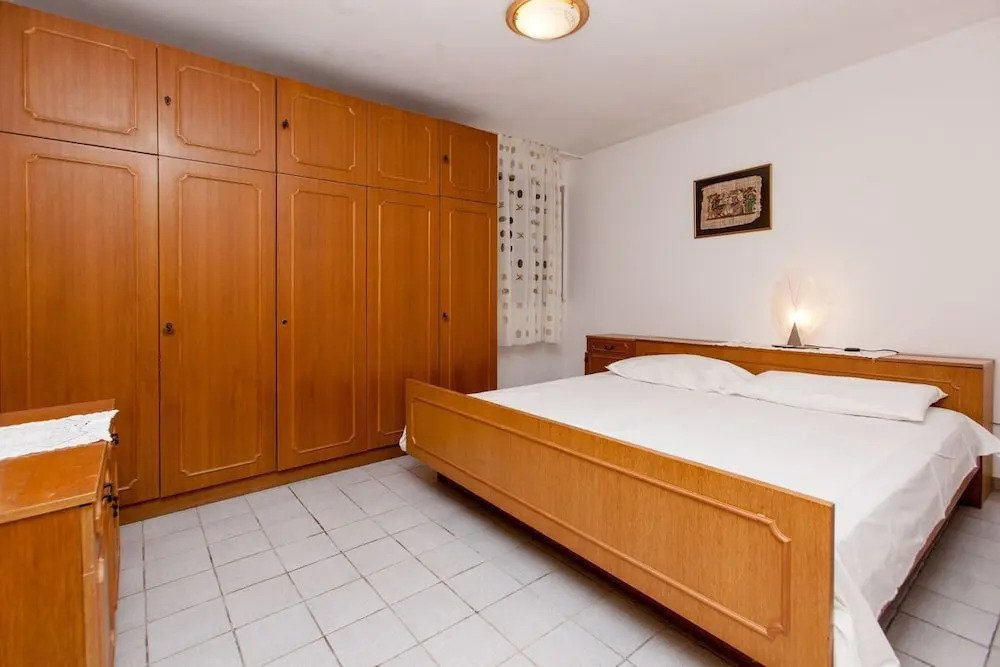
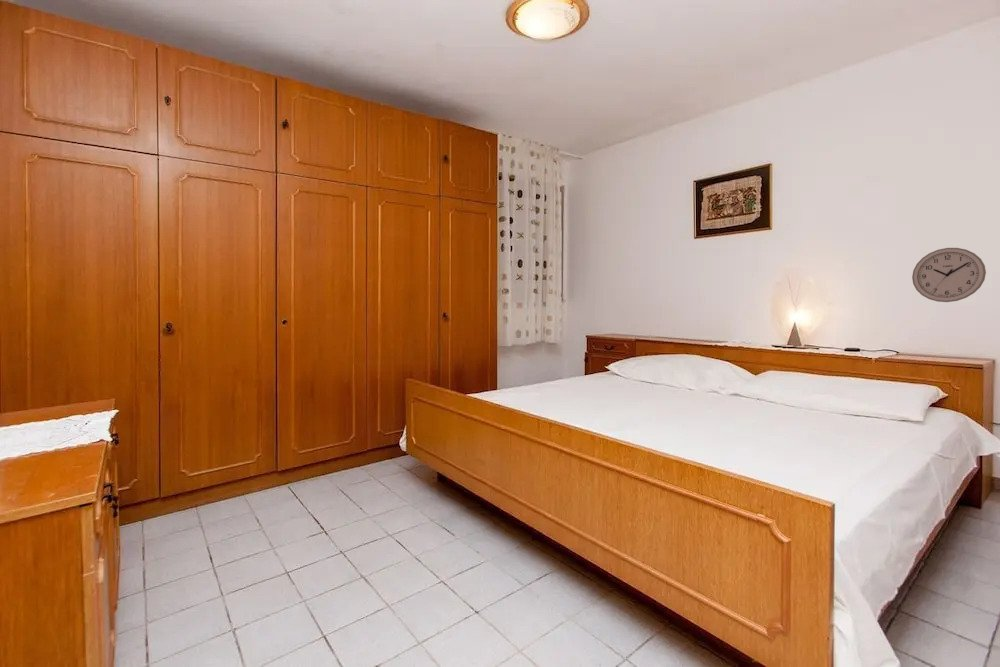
+ wall clock [911,247,987,303]
